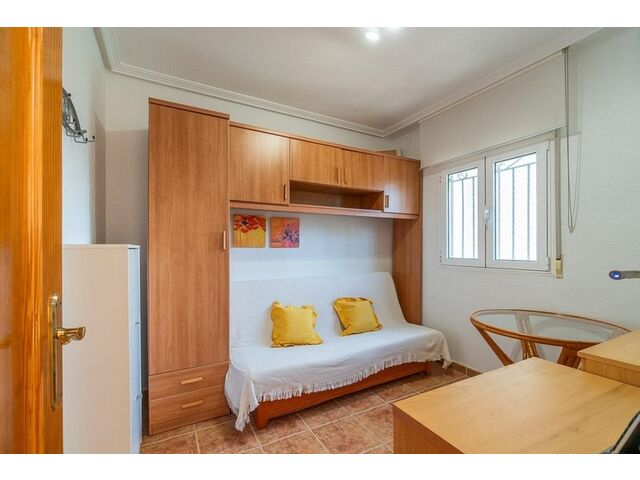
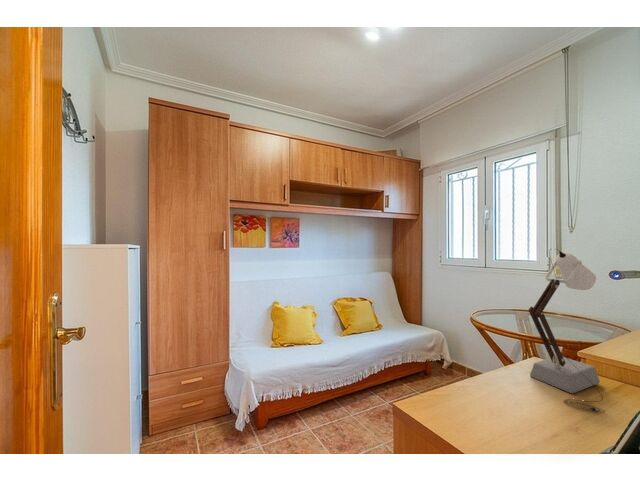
+ desk lamp [527,248,606,413]
